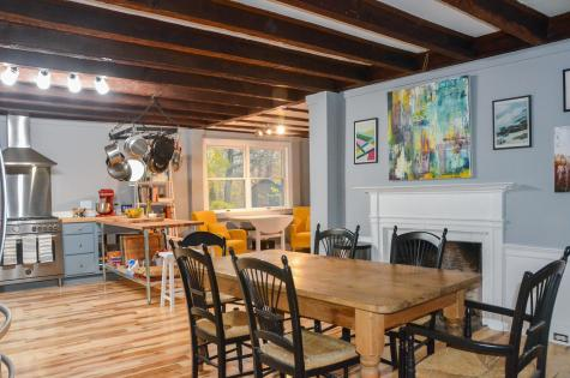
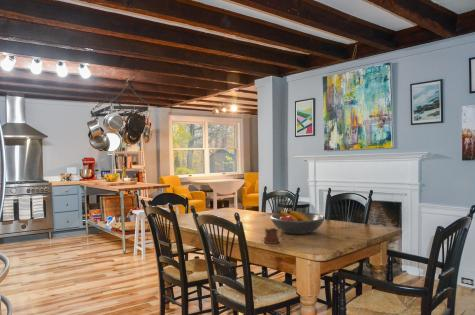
+ fruit bowl [269,210,326,235]
+ mug [263,227,286,245]
